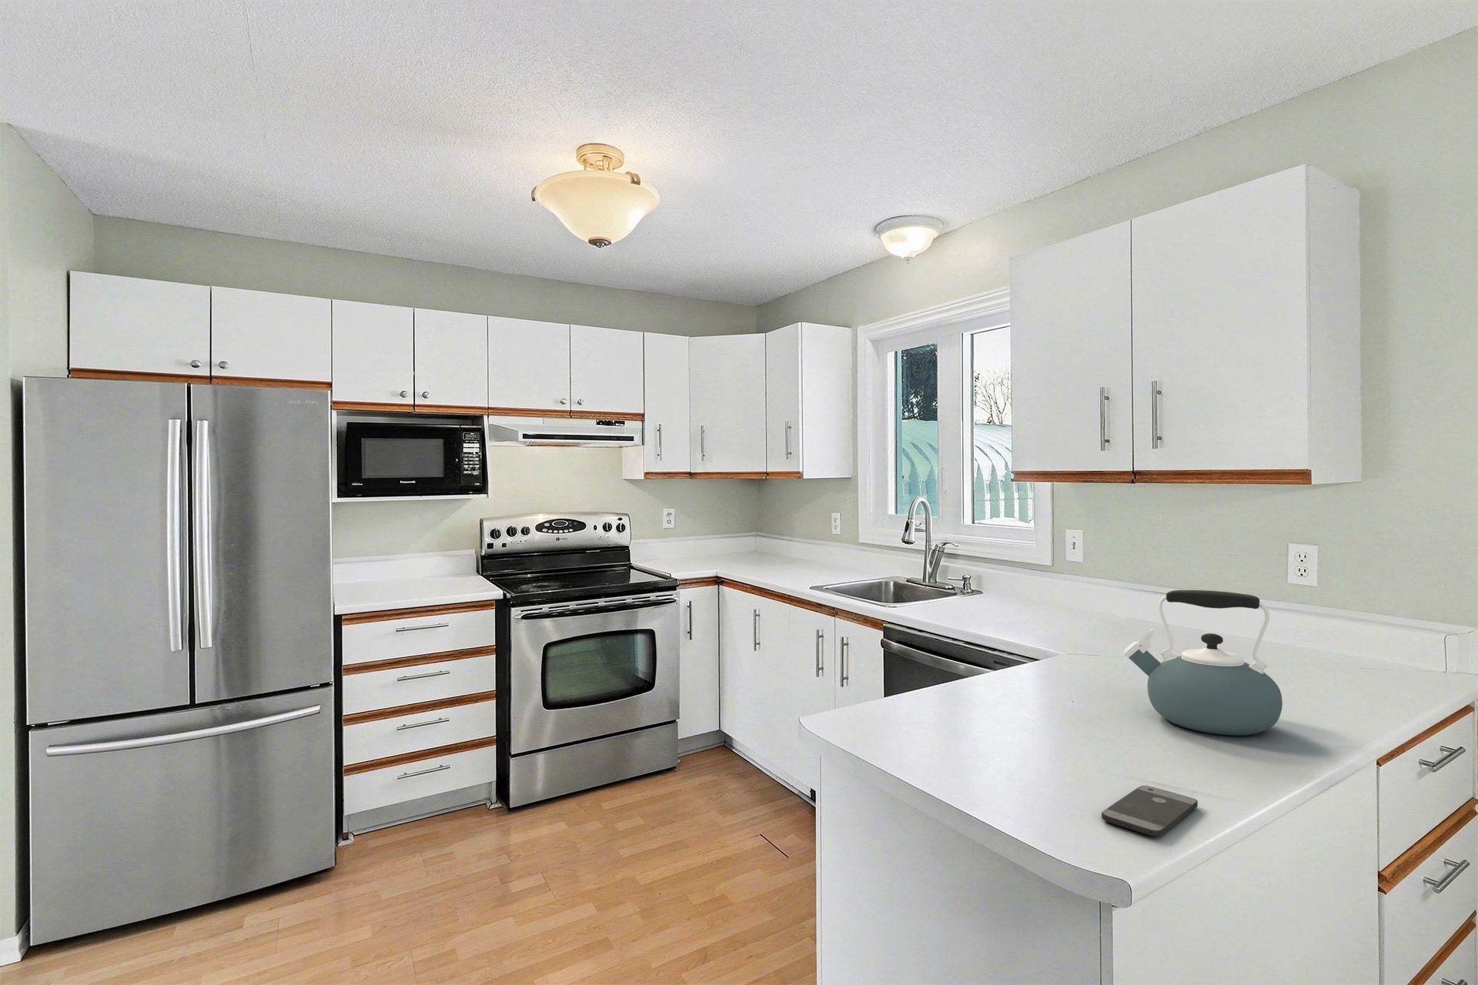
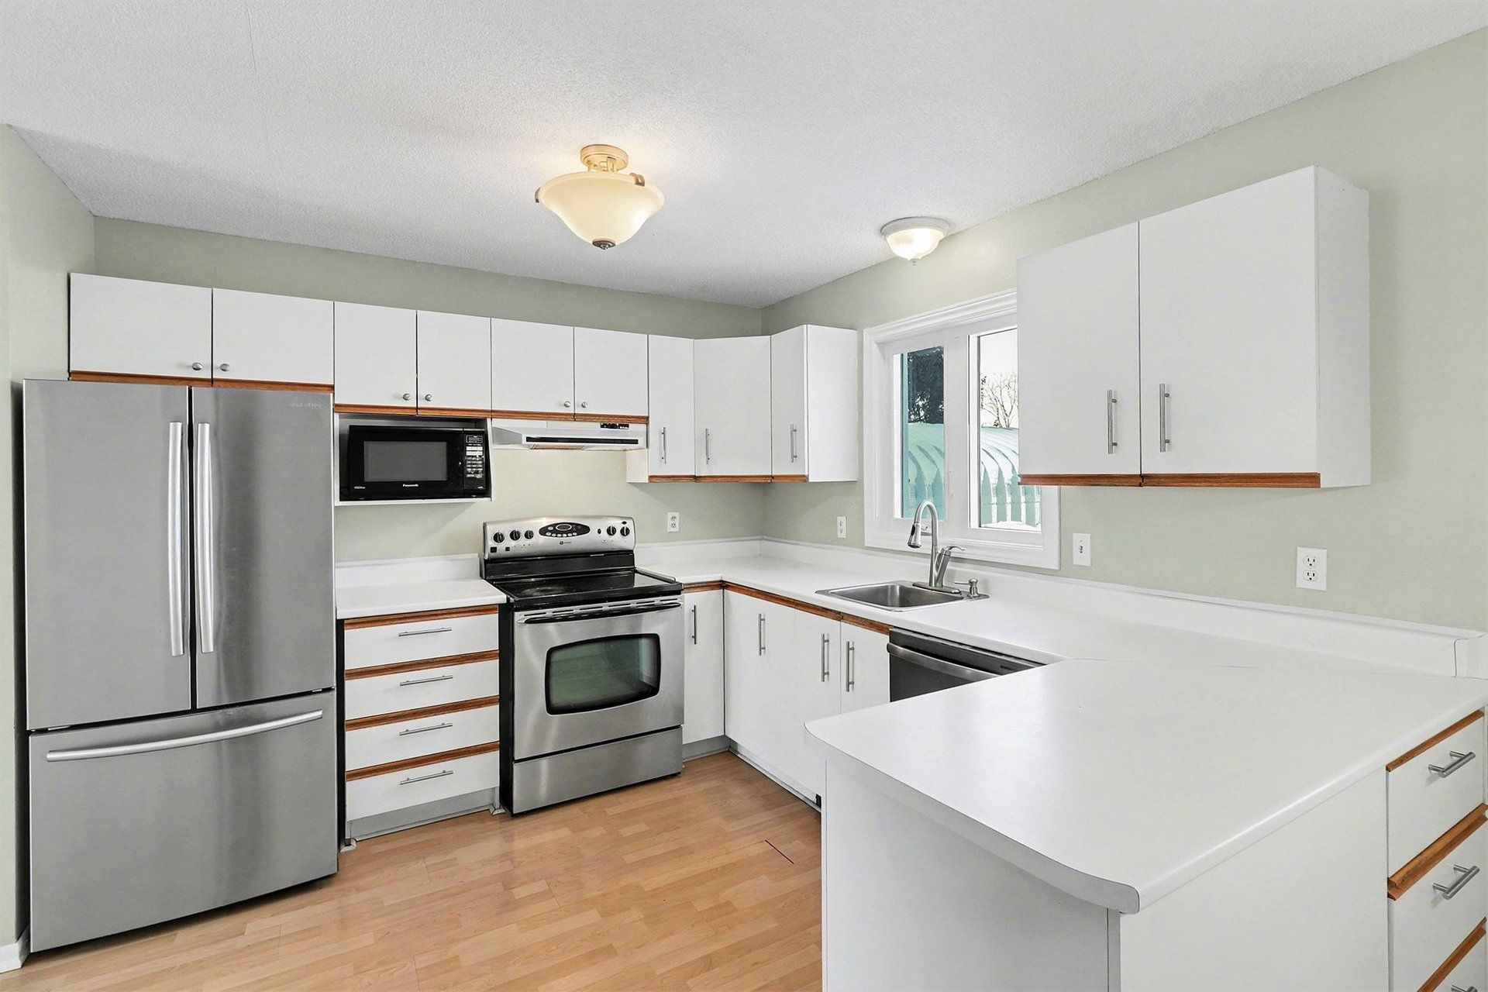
- smartphone [1101,785,1199,838]
- kettle [1123,589,1283,737]
